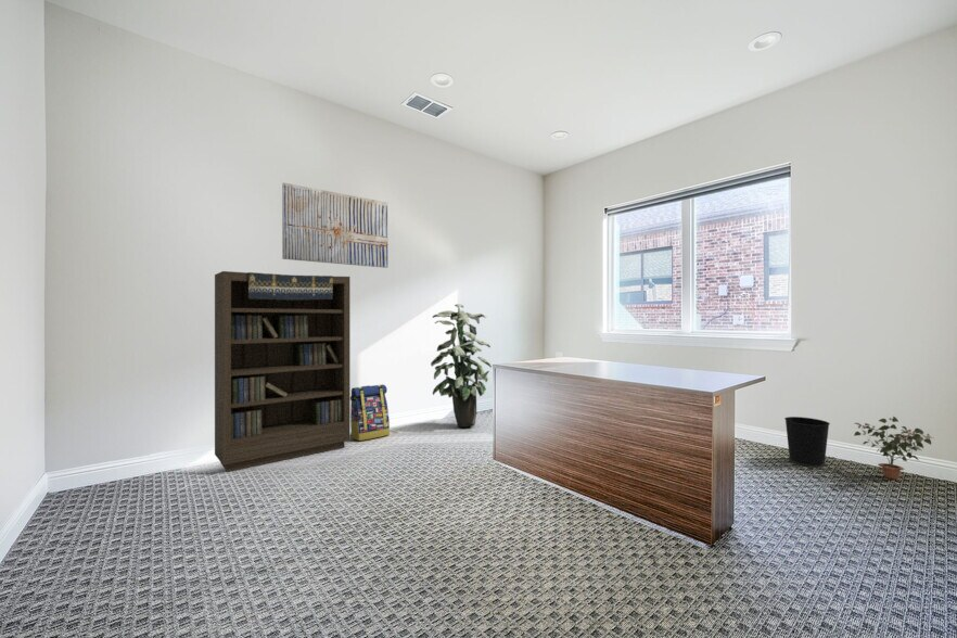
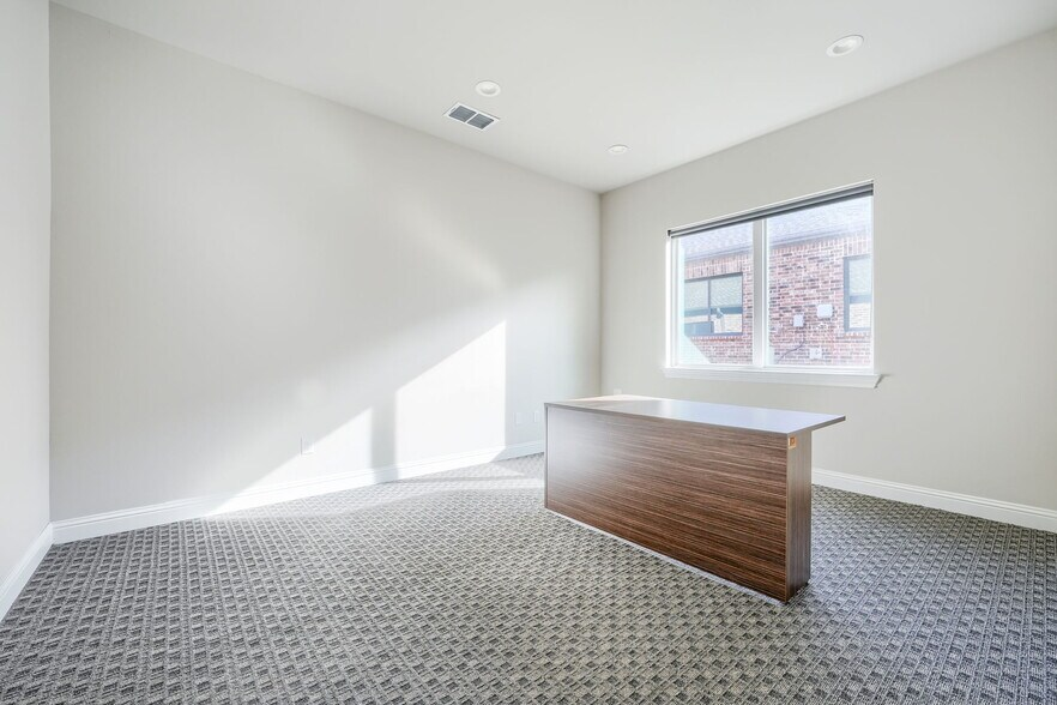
- wastebasket [783,416,831,468]
- wall art [281,182,388,269]
- bookcase [214,270,352,473]
- backpack [350,383,391,442]
- potted plant [853,416,934,481]
- indoor plant [430,303,493,428]
